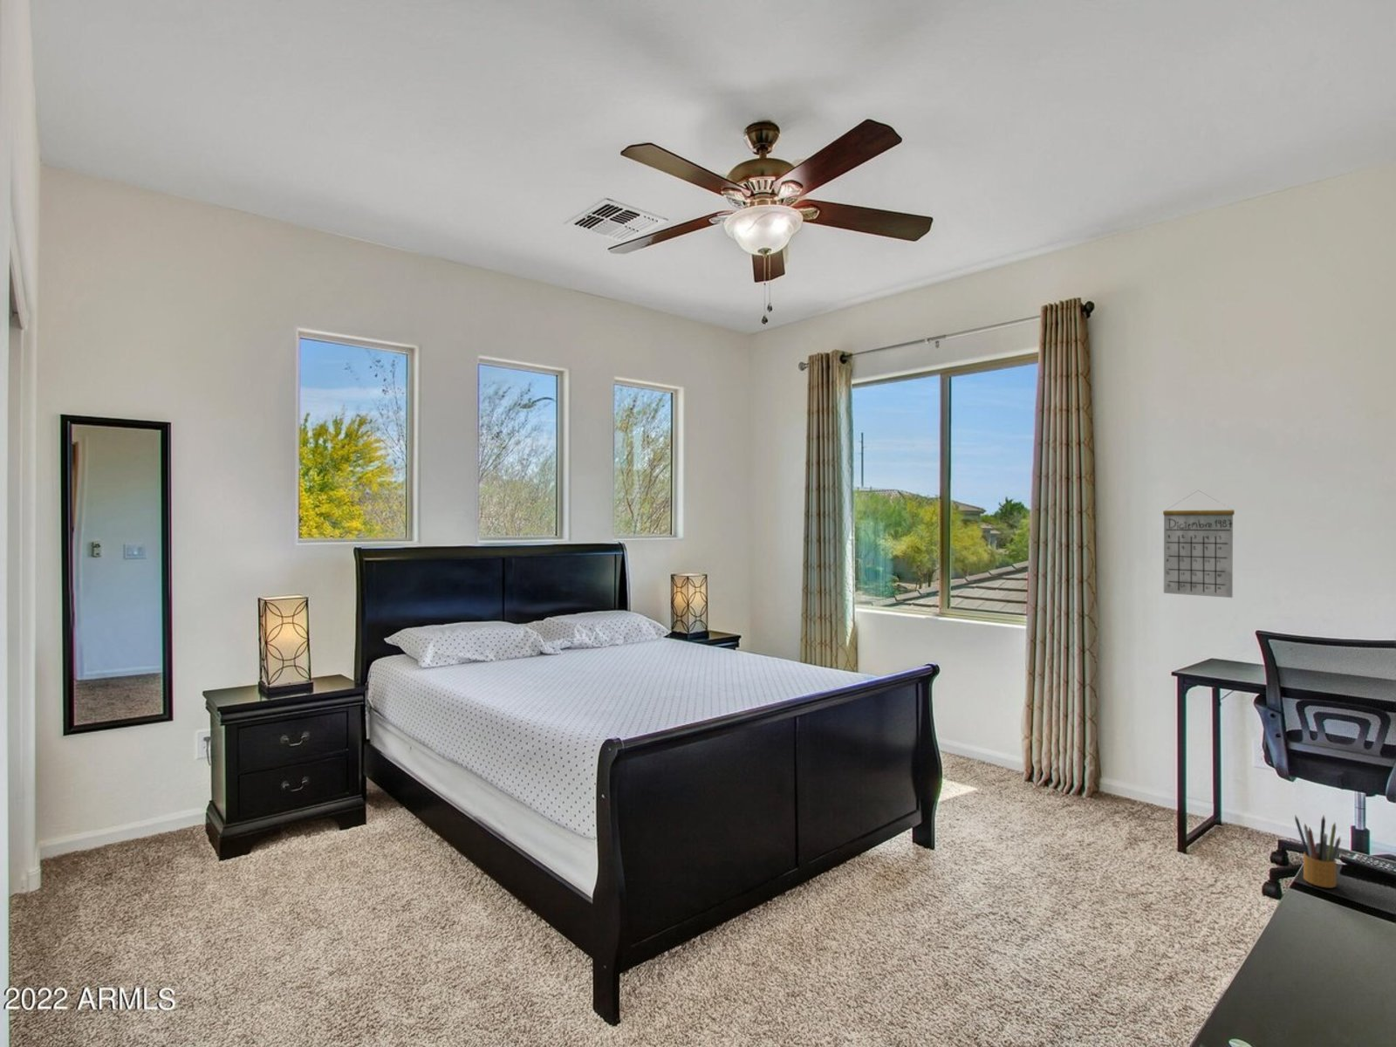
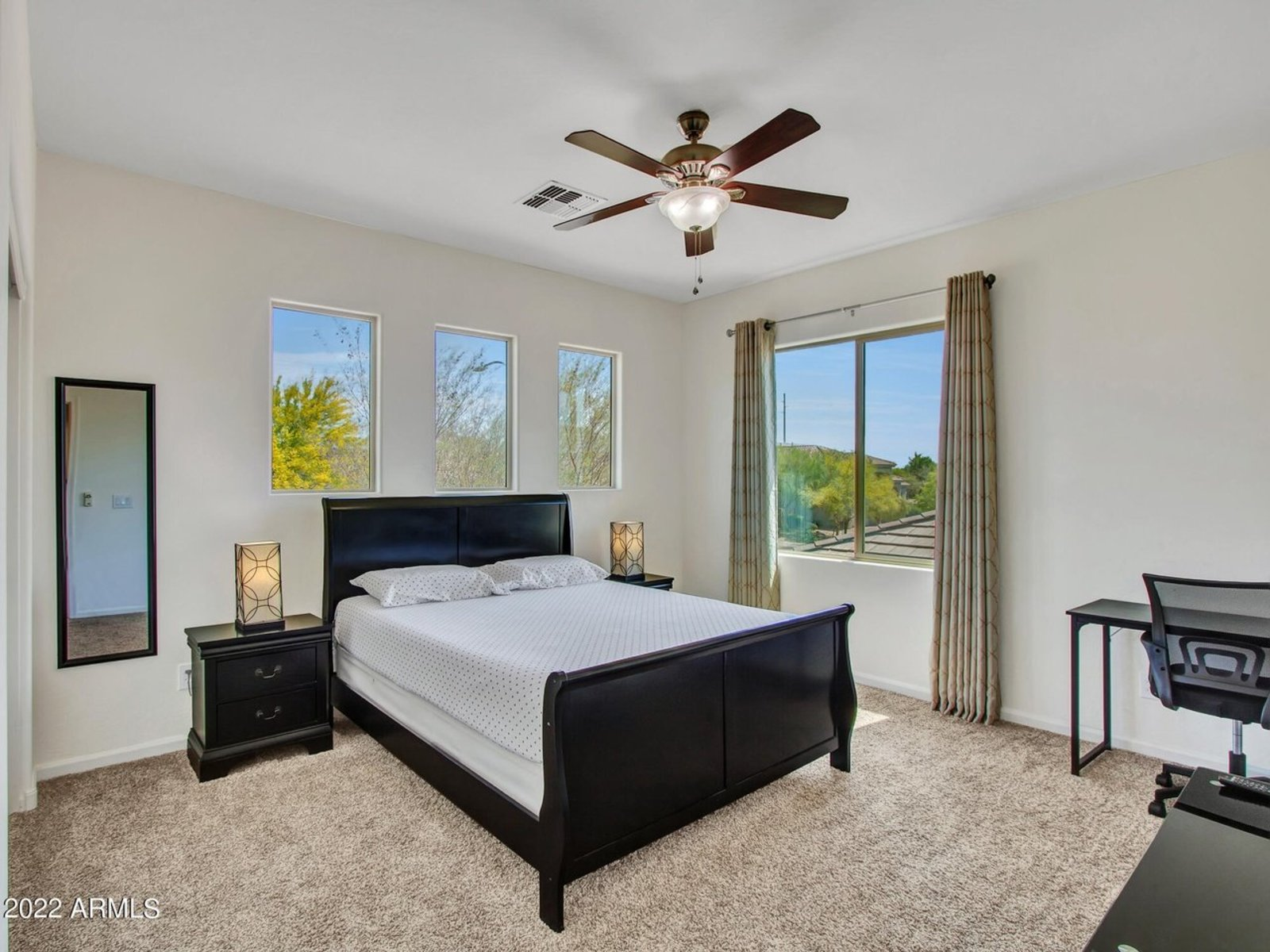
- calendar [1162,489,1236,598]
- pencil box [1294,814,1341,889]
